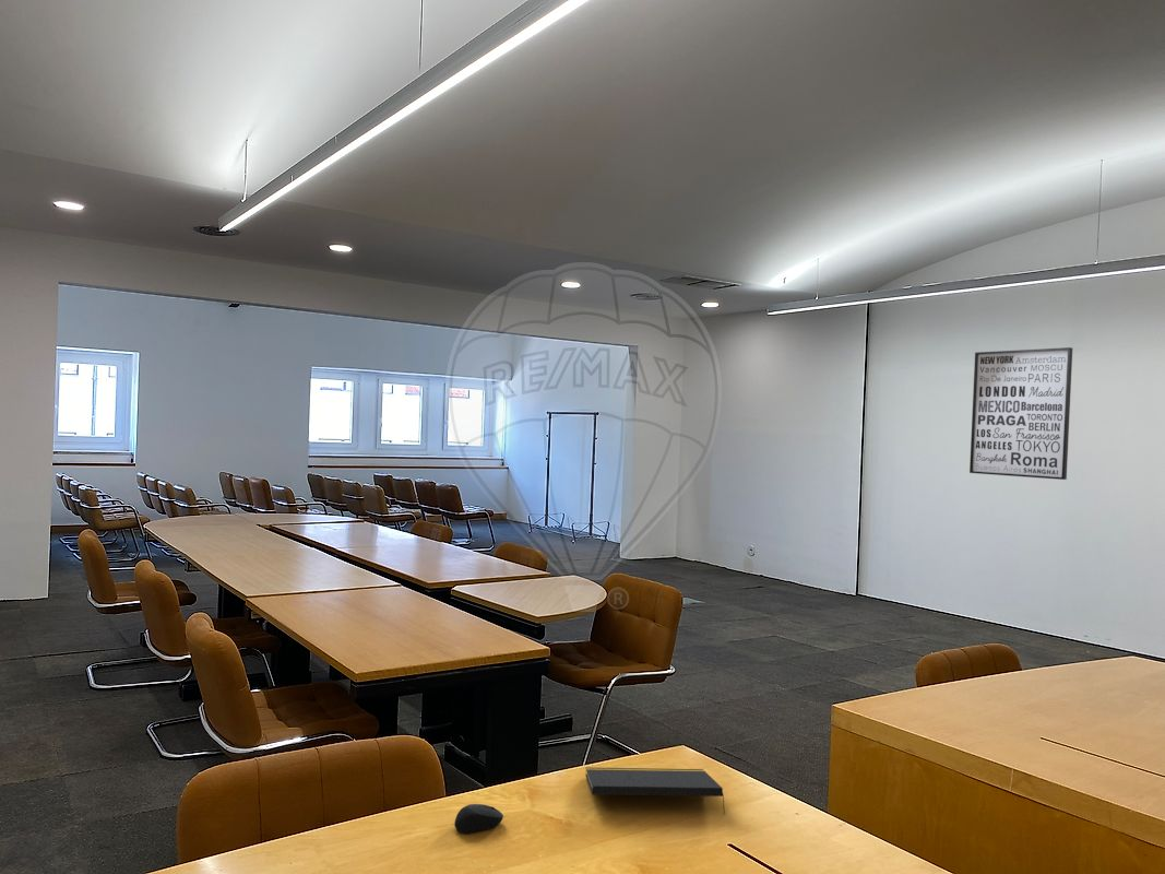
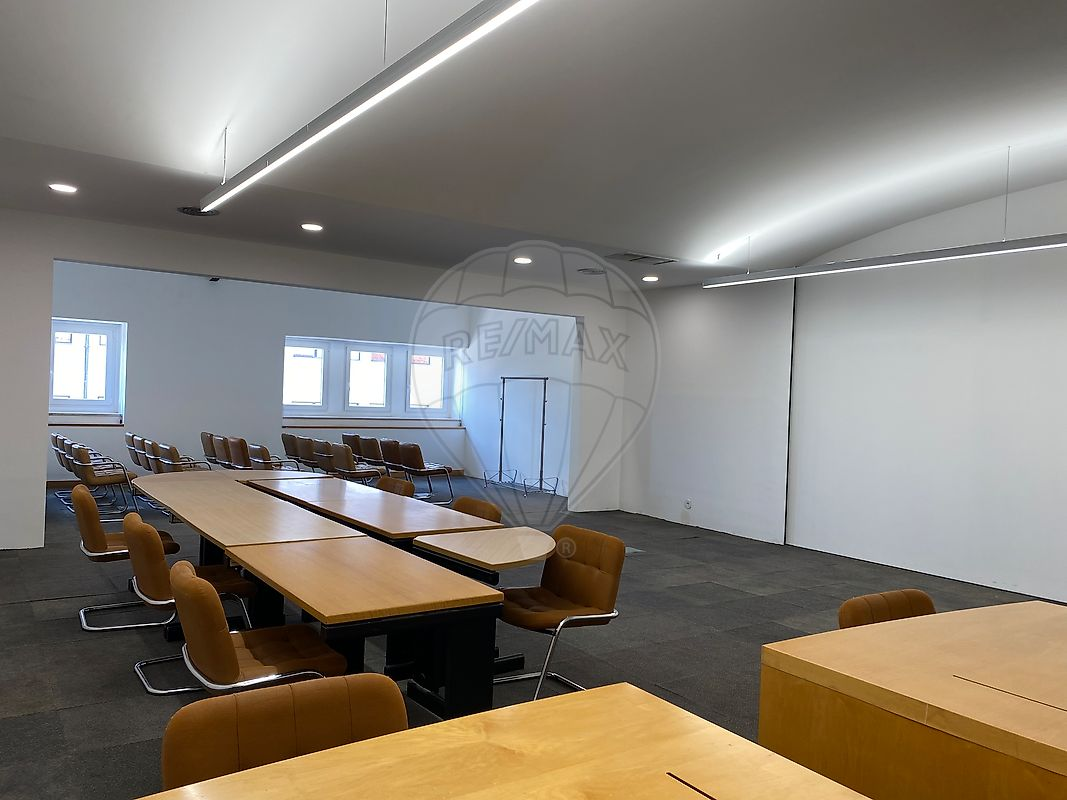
- computer mouse [453,803,504,835]
- notepad [584,766,726,814]
- wall art [968,346,1073,481]
